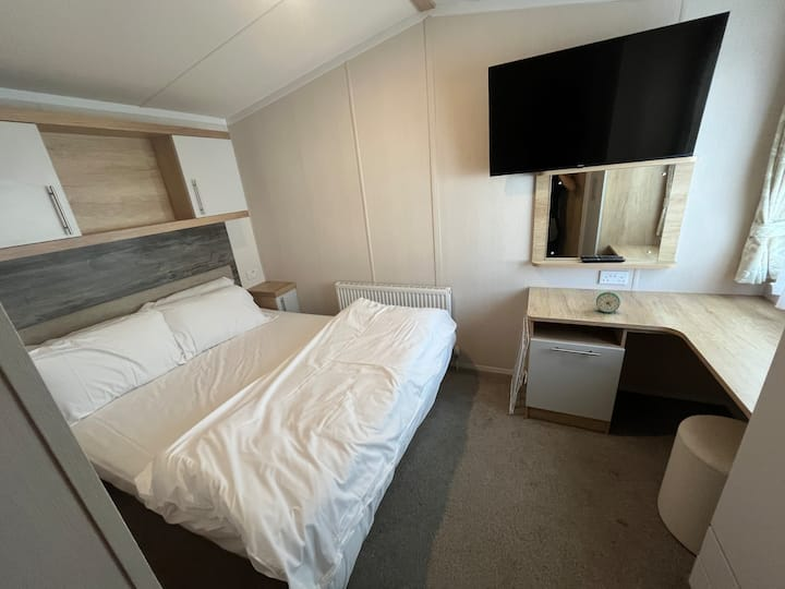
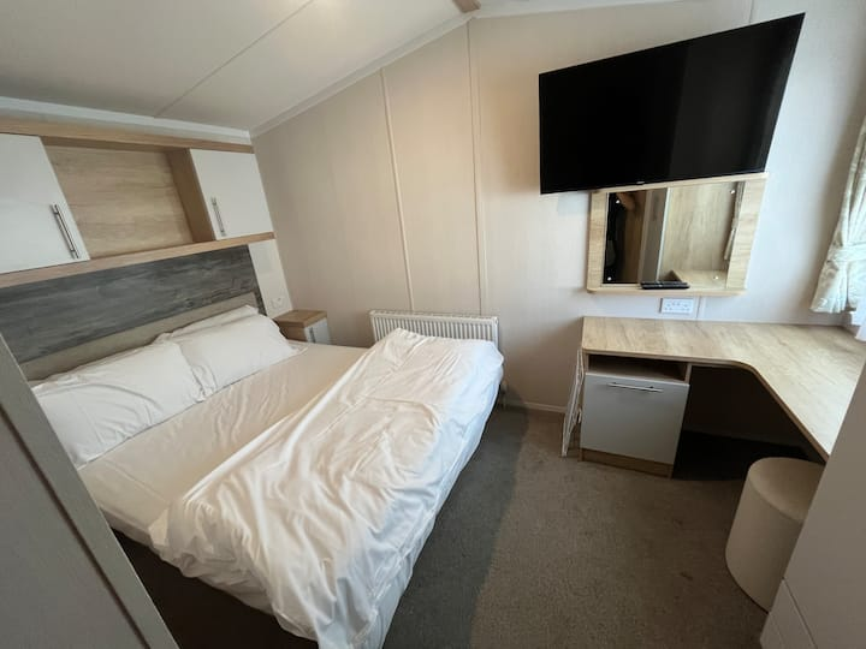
- alarm clock [595,290,621,314]
